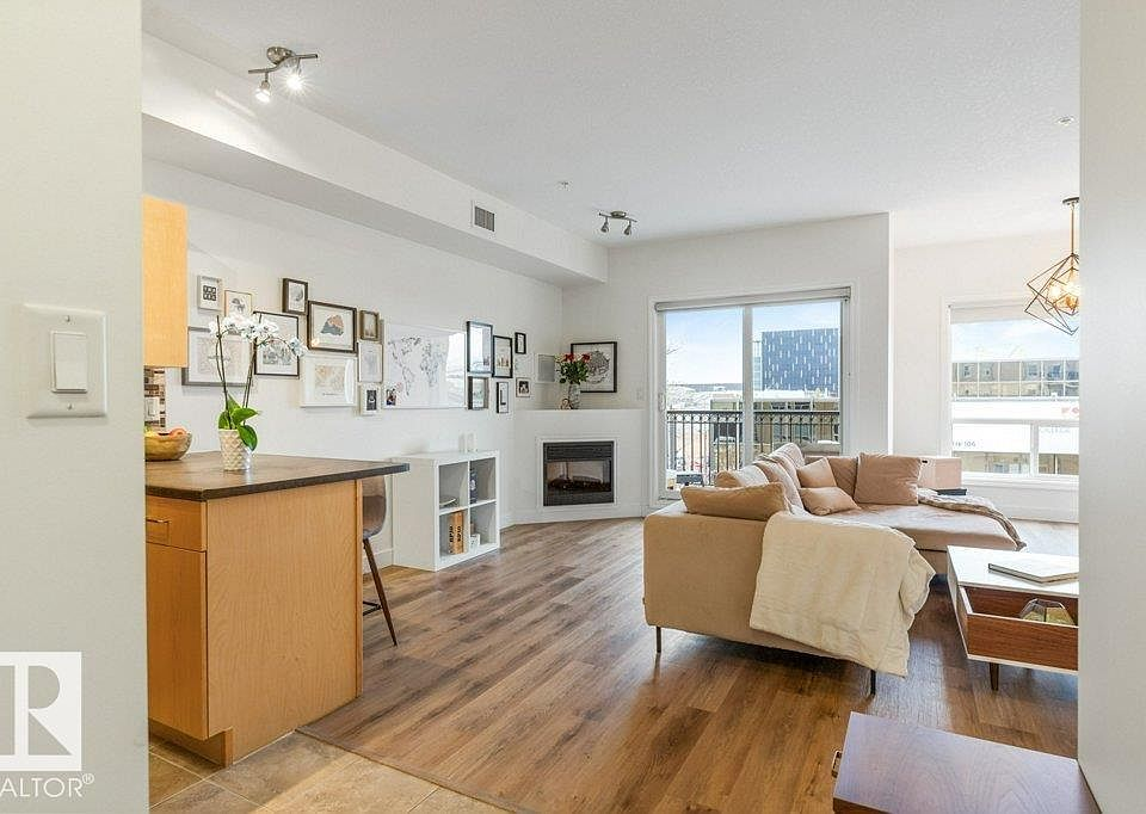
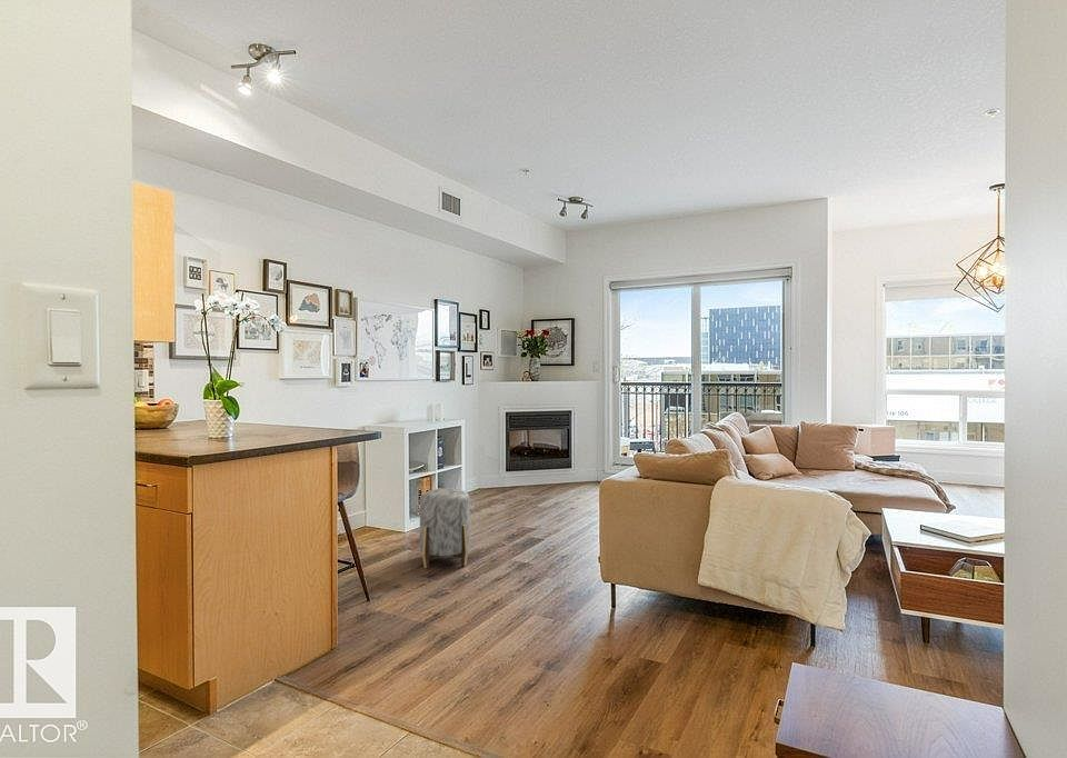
+ stool [419,487,471,569]
